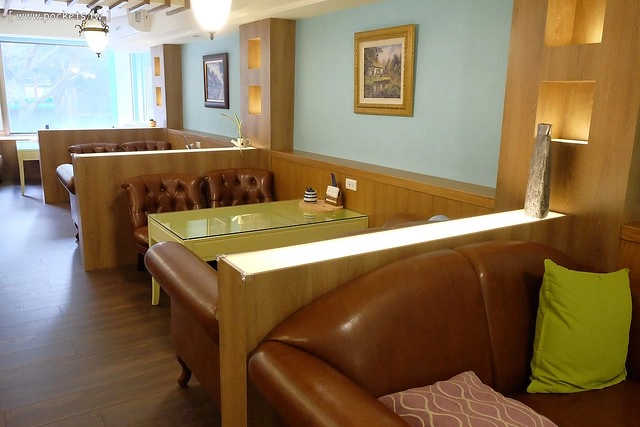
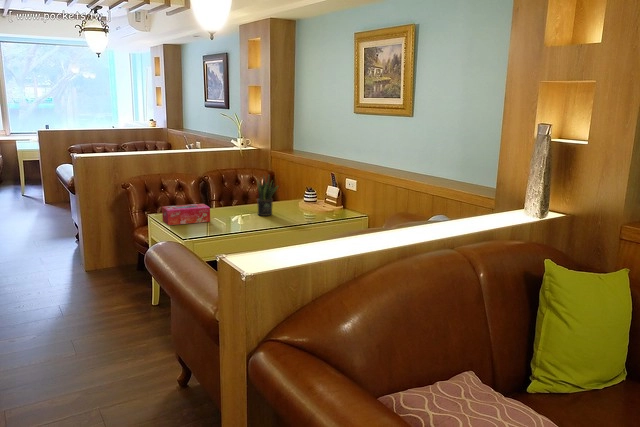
+ potted plant [255,174,280,217]
+ tissue box [161,203,211,226]
